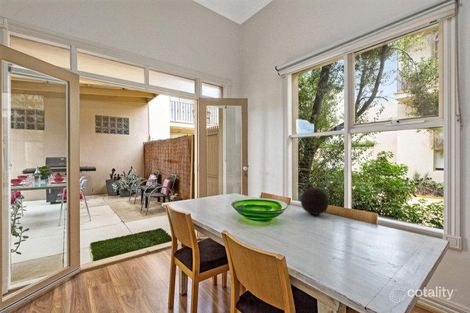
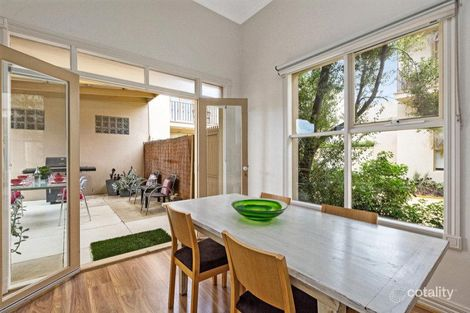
- decorative orb [300,187,330,216]
